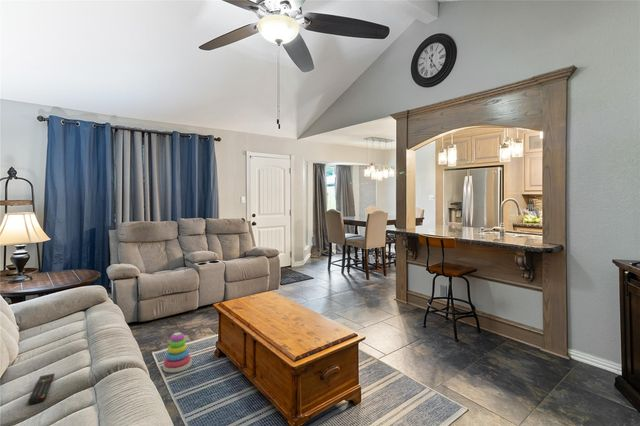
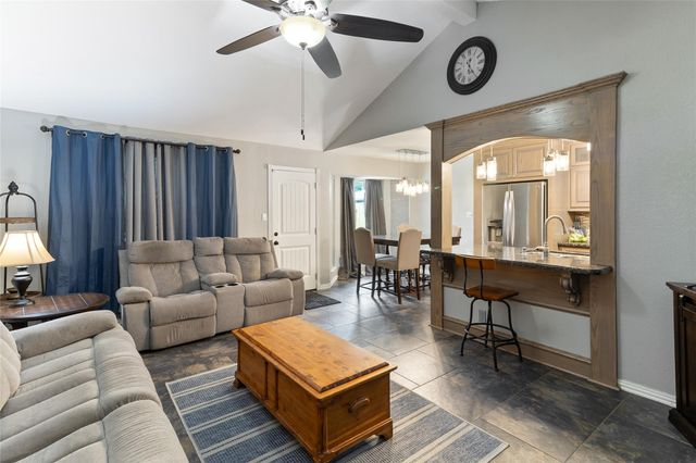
- remote control [28,372,56,405]
- stacking toy [162,331,193,373]
